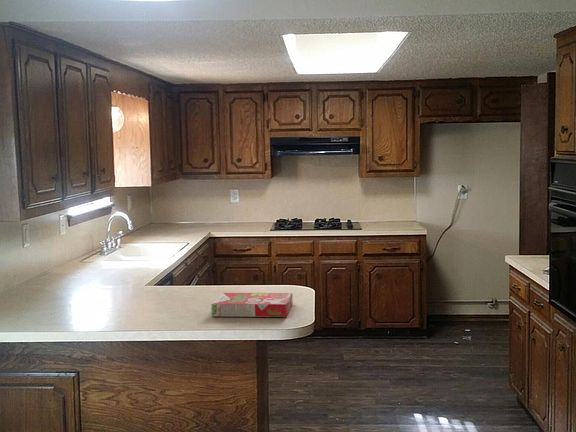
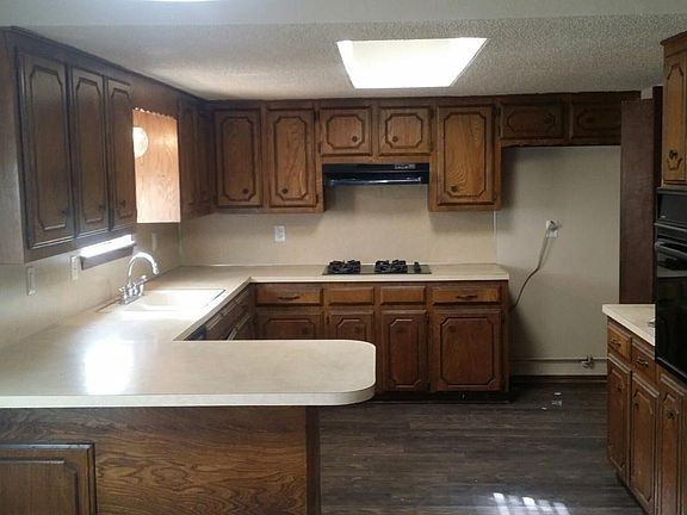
- cereal box [210,292,294,318]
